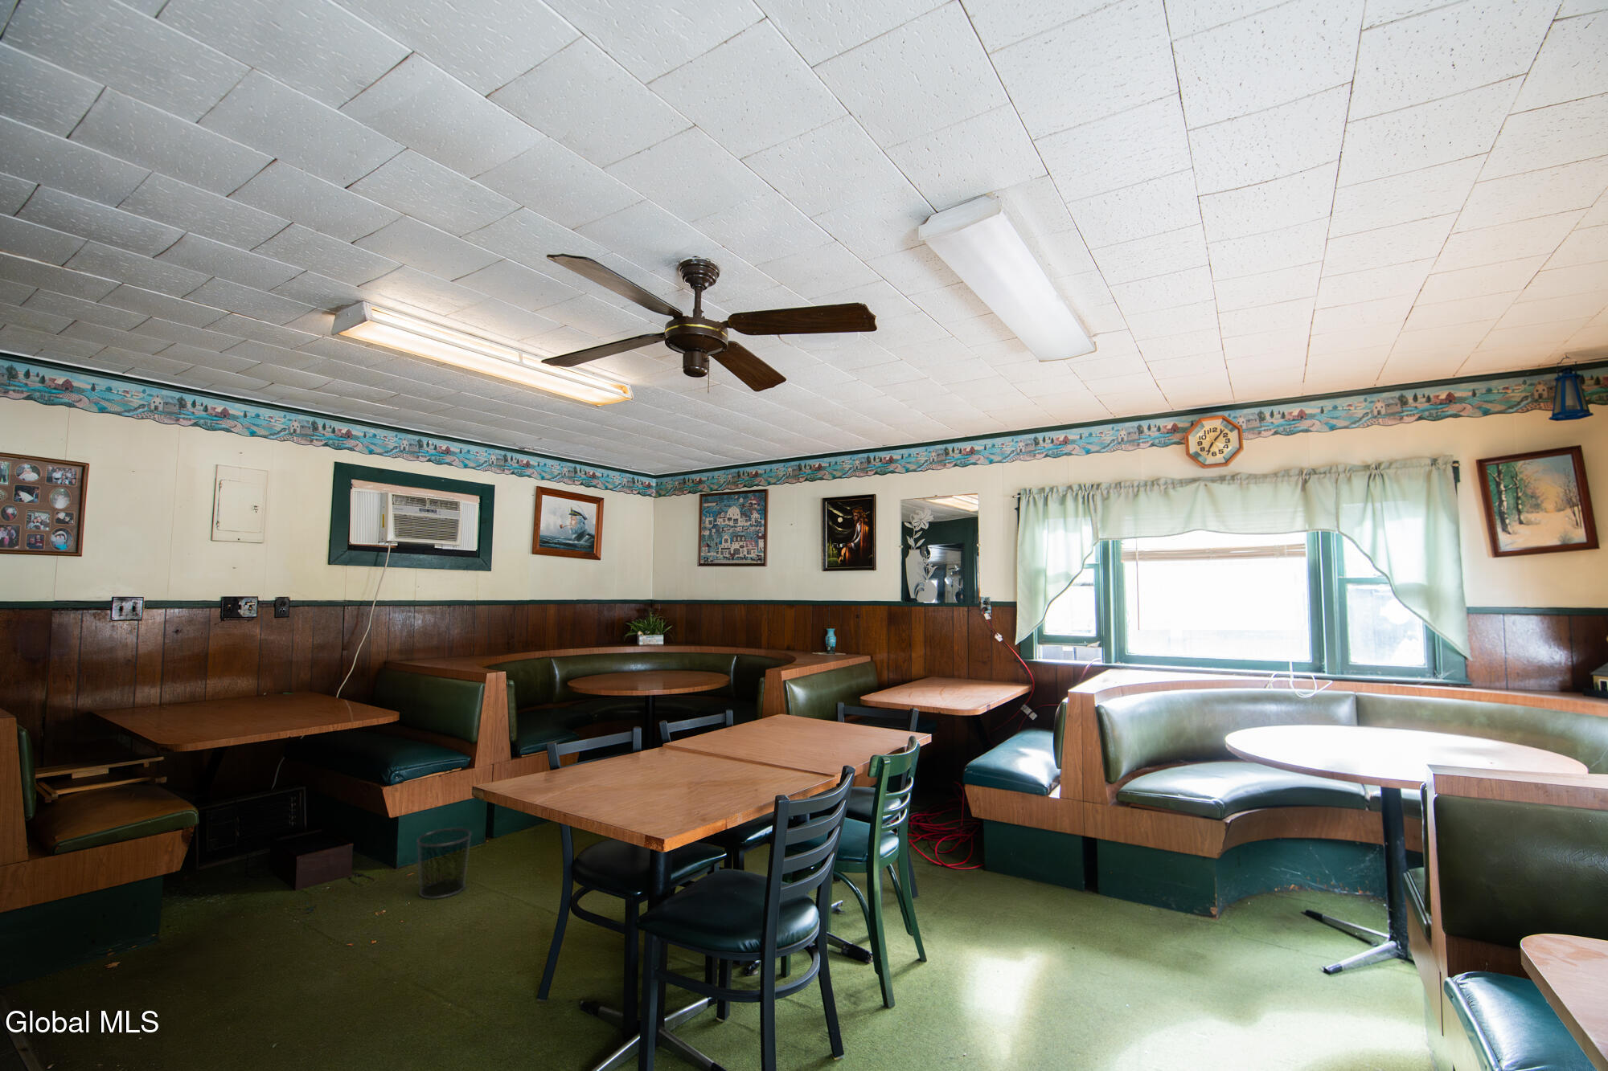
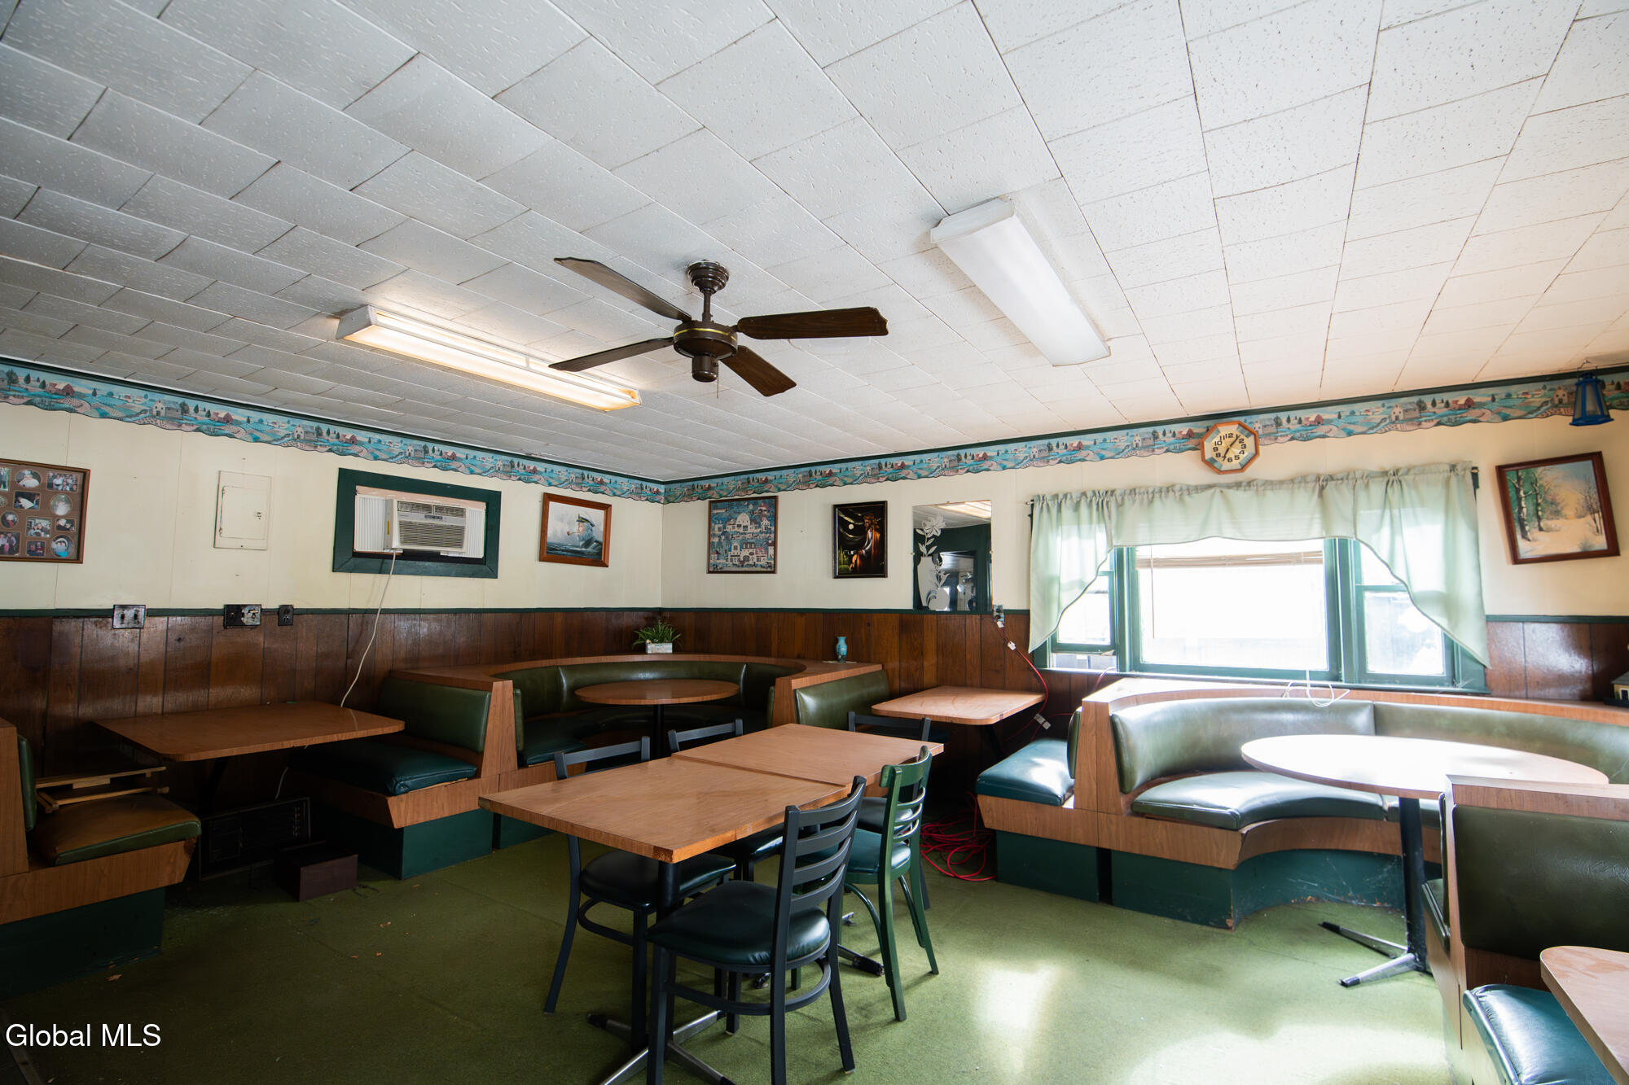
- waste bin [416,827,472,900]
